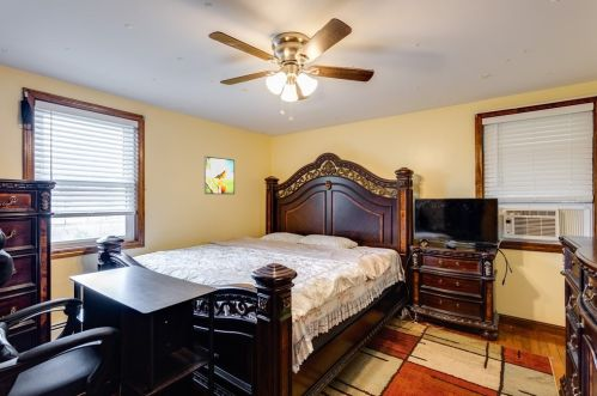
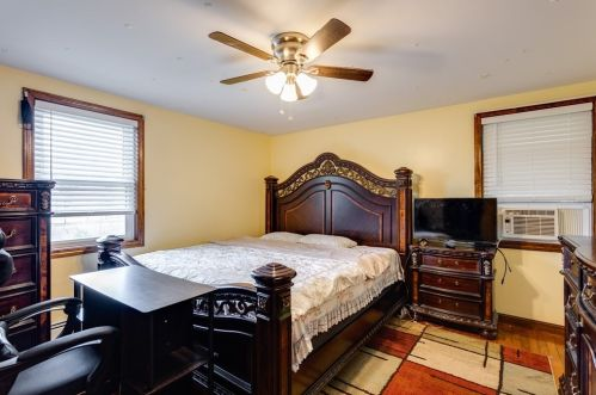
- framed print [203,156,236,195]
